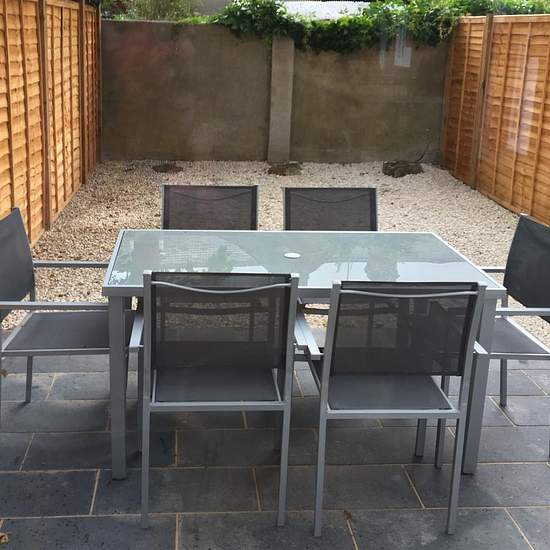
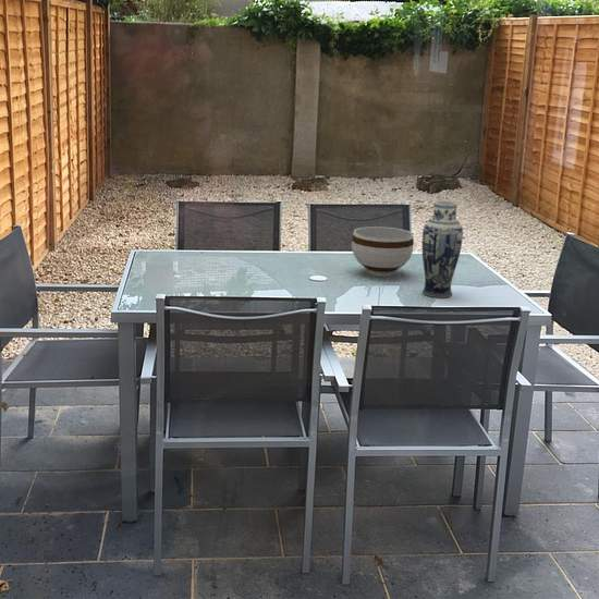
+ bowl [351,225,415,278]
+ vase [420,199,464,298]
